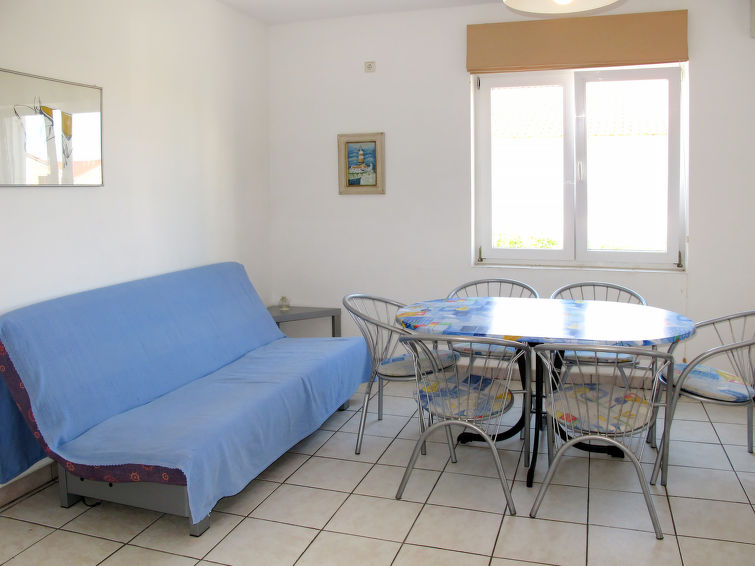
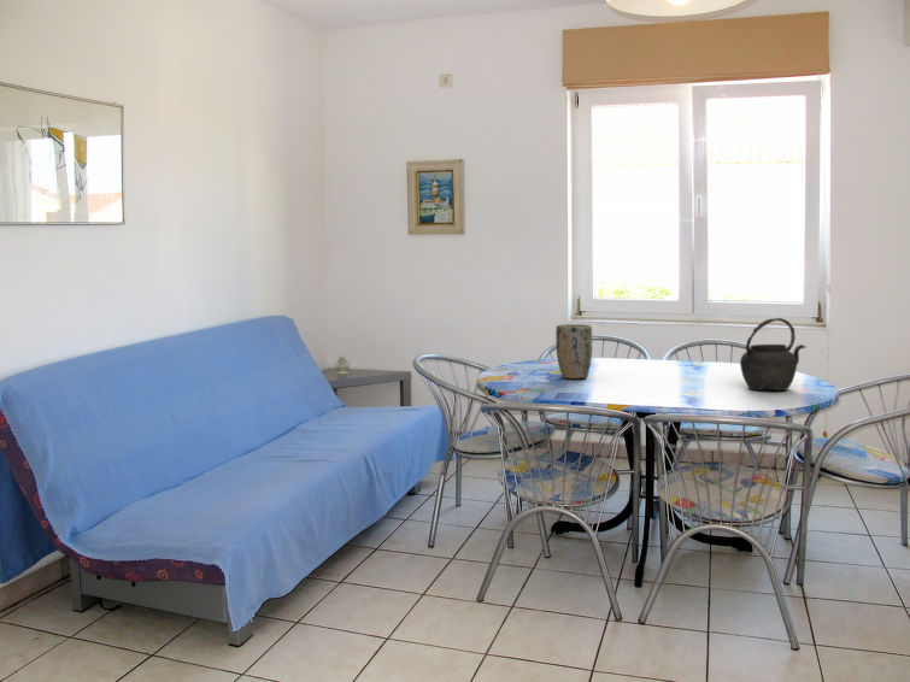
+ plant pot [554,323,593,380]
+ kettle [739,317,808,392]
